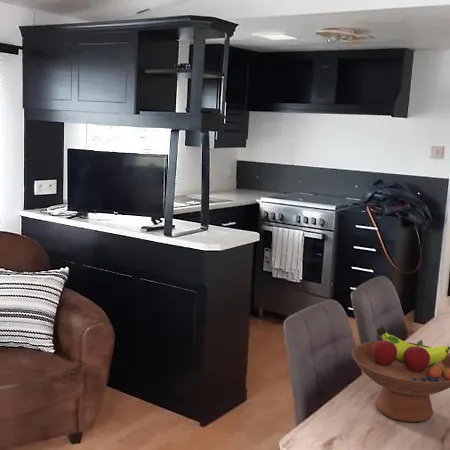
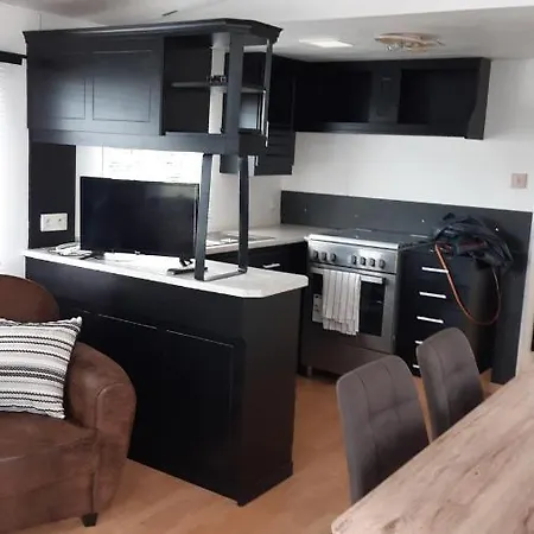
- fruit bowl [351,326,450,423]
